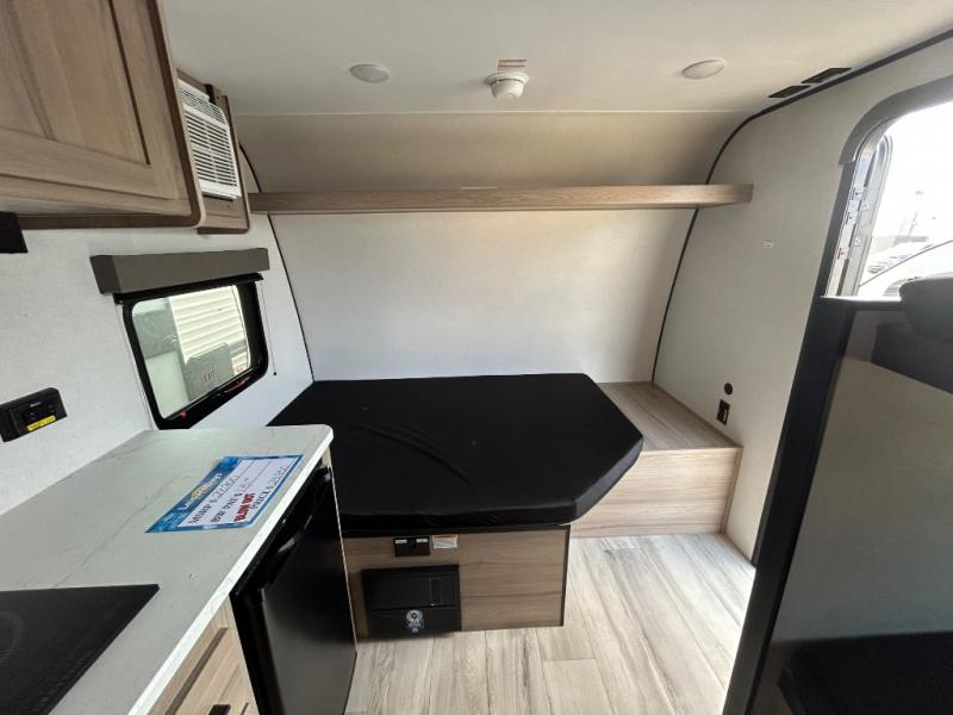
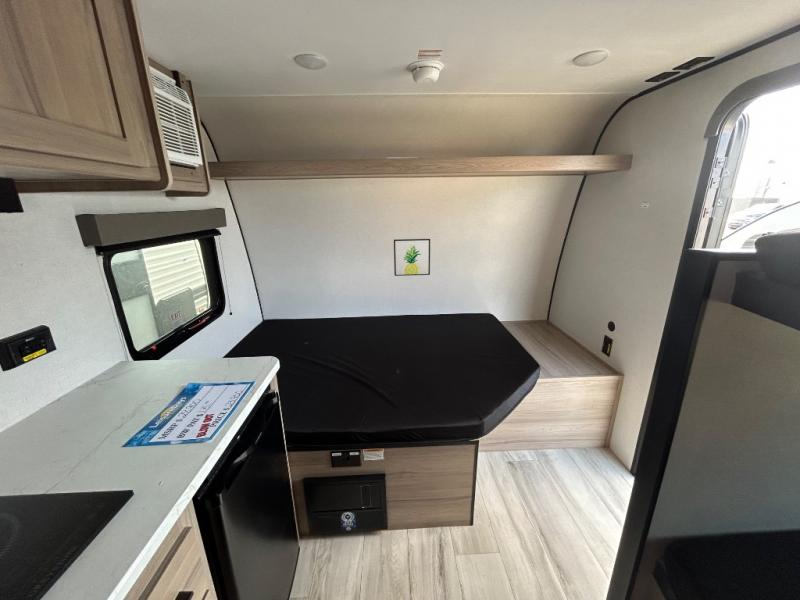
+ wall art [393,238,431,277]
